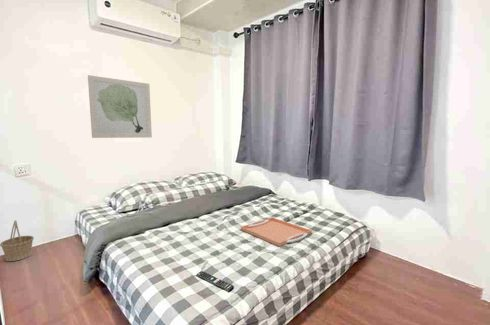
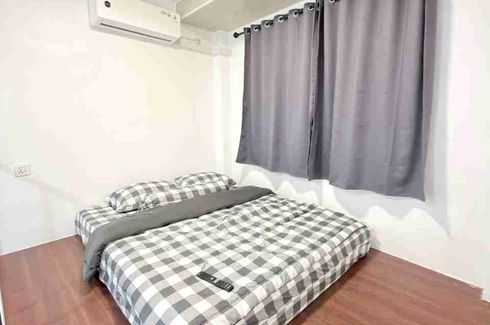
- basket [0,219,35,262]
- serving tray [240,216,313,247]
- wall art [87,74,153,139]
